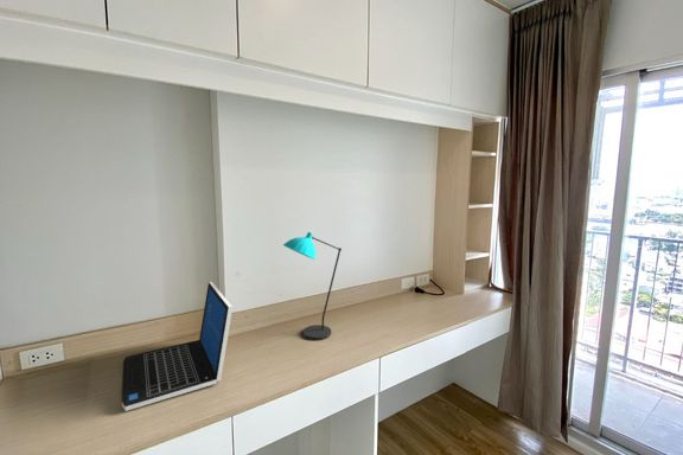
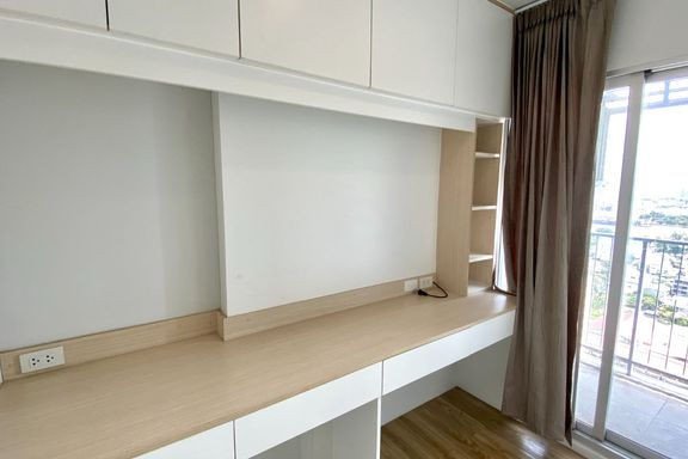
- laptop [121,281,234,412]
- desk lamp [282,231,343,341]
